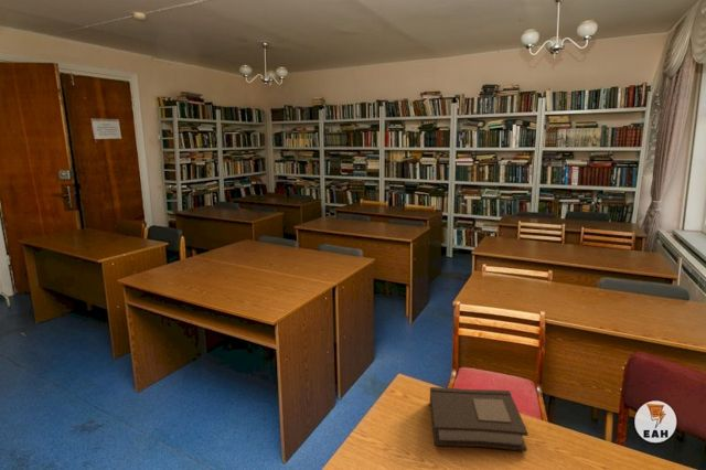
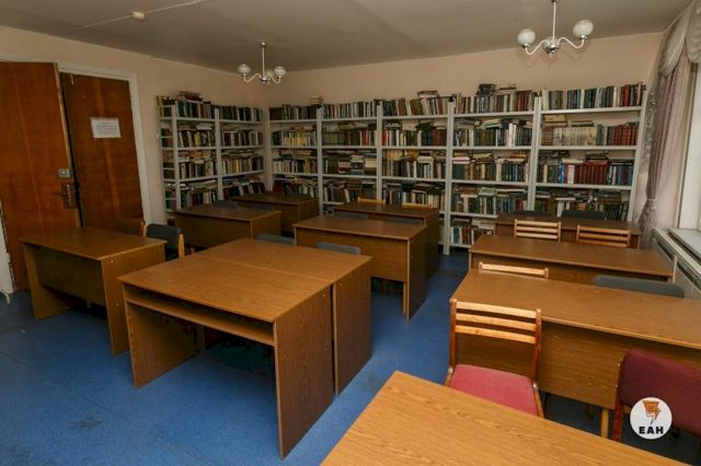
- book [429,386,530,452]
